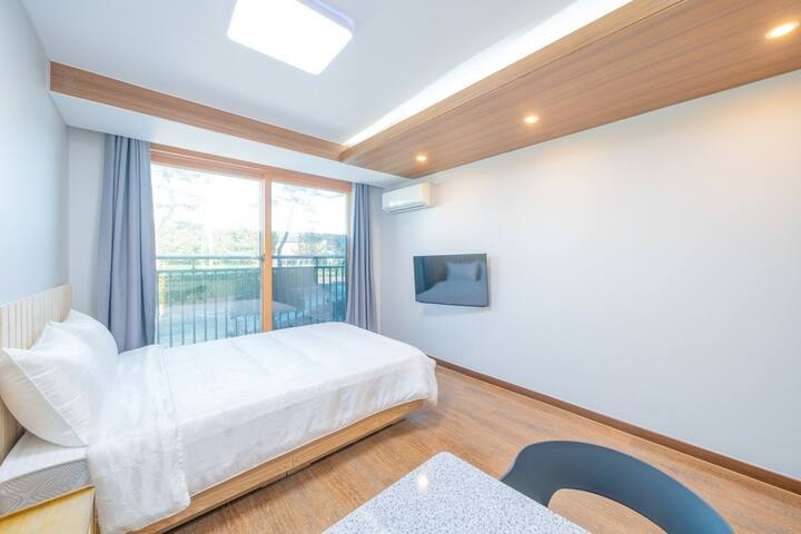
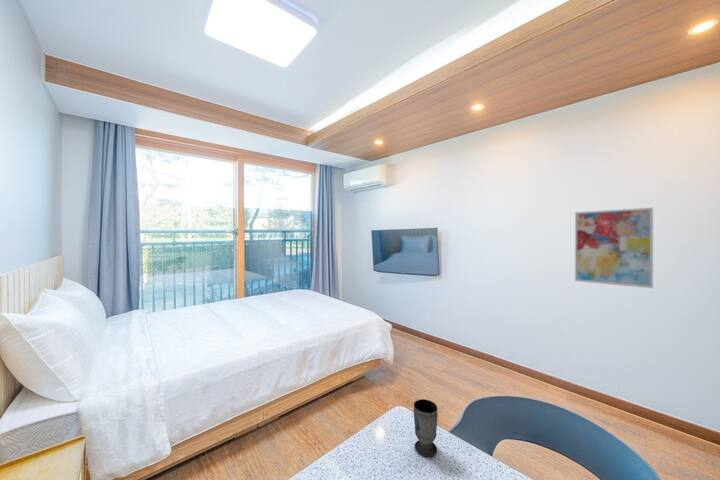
+ wall art [574,207,654,289]
+ cup [412,398,439,457]
